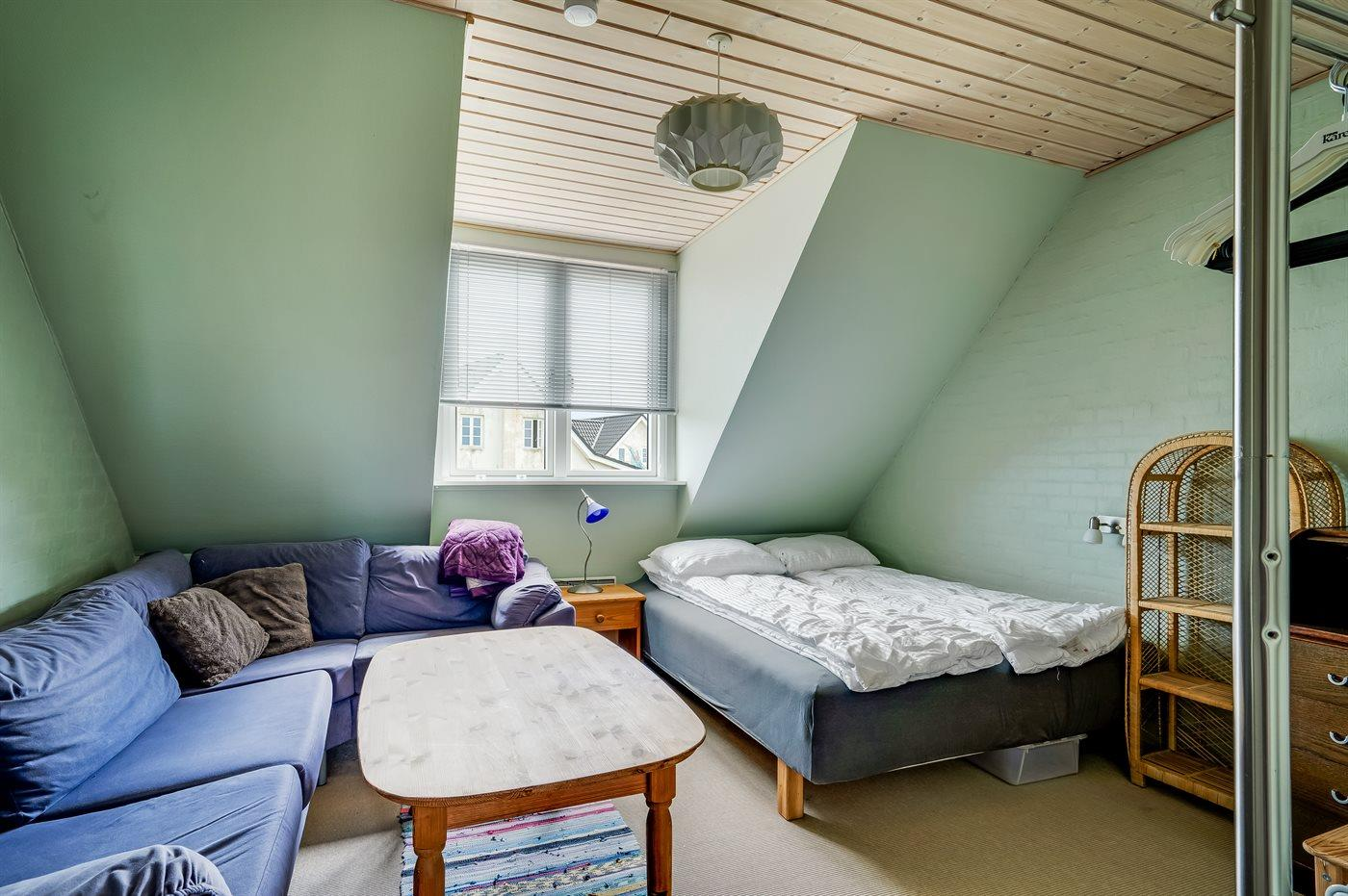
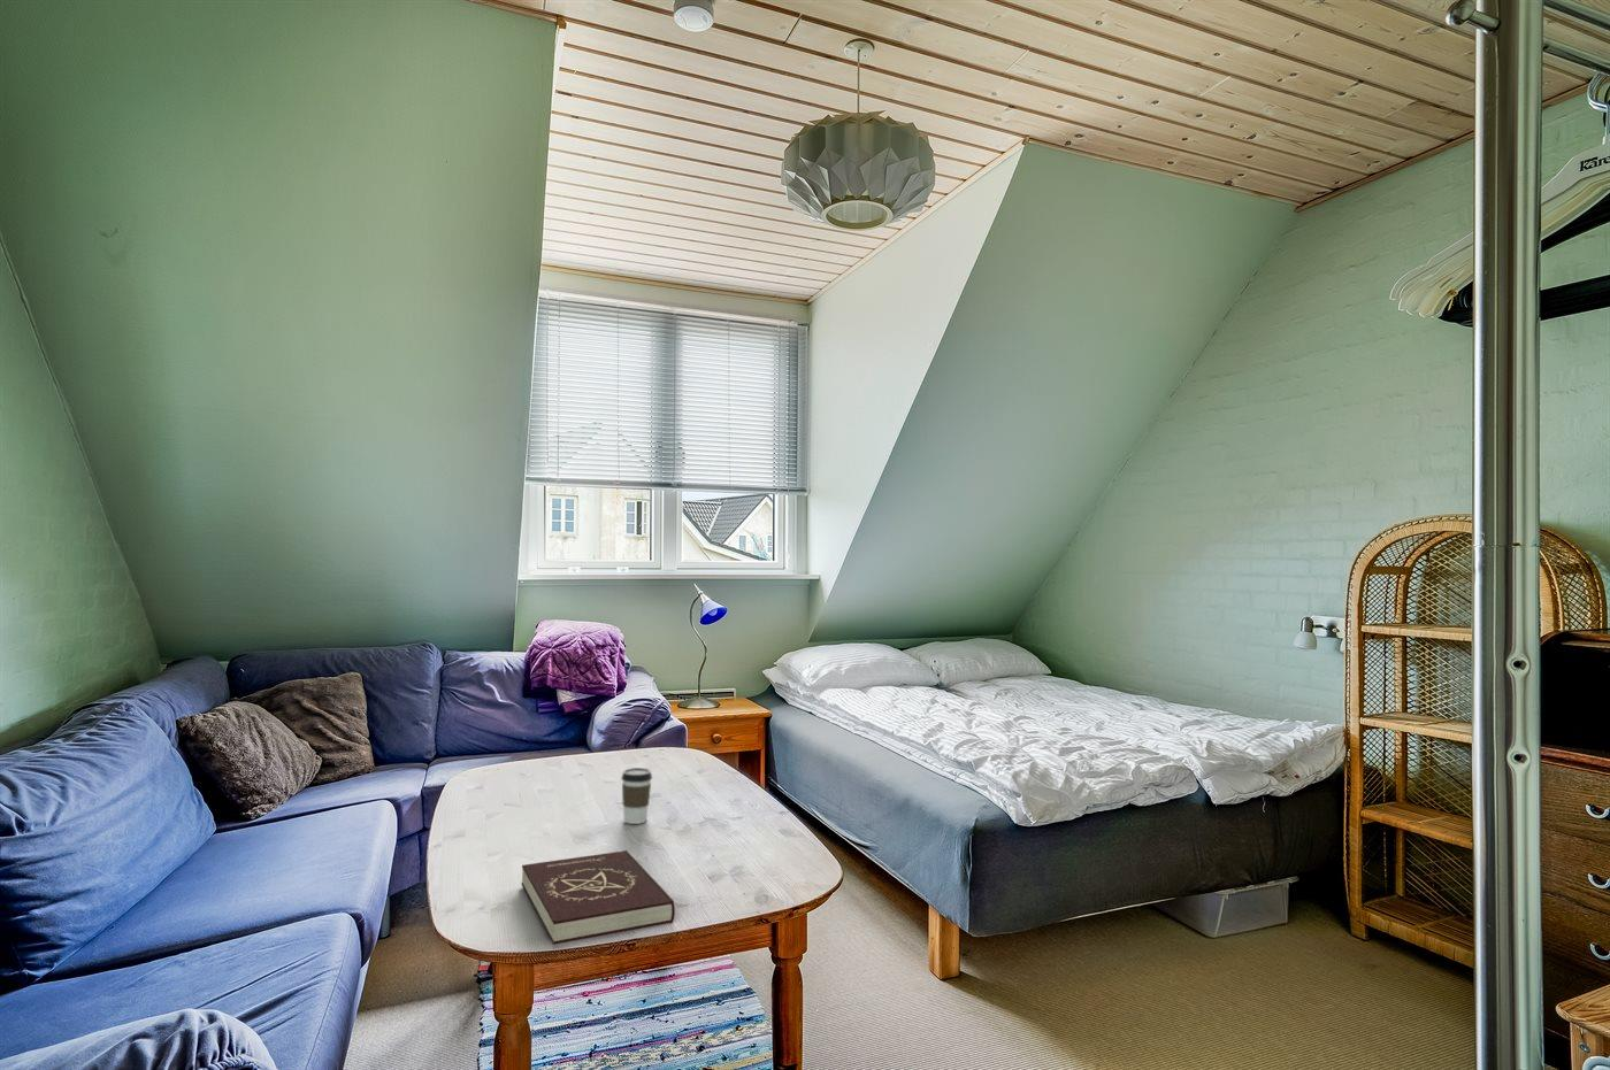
+ book [521,849,676,946]
+ coffee cup [620,767,653,825]
